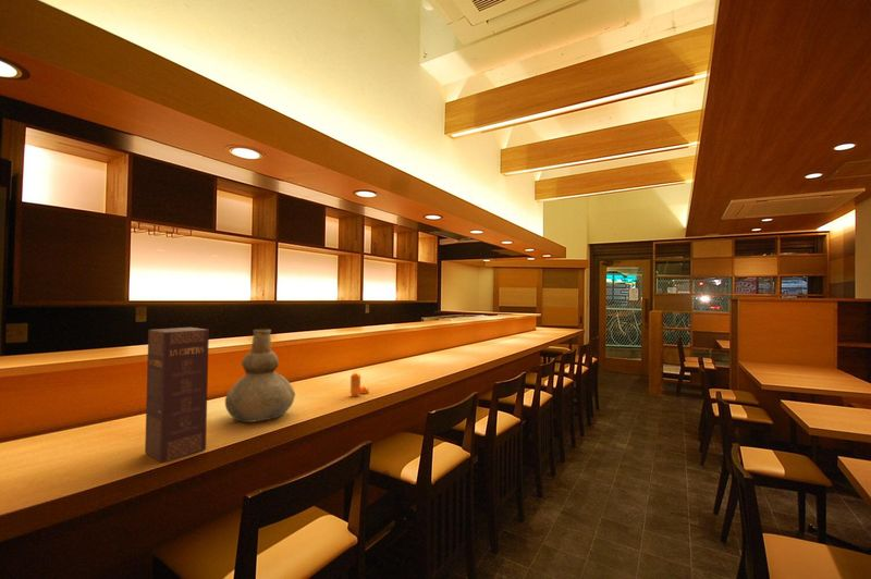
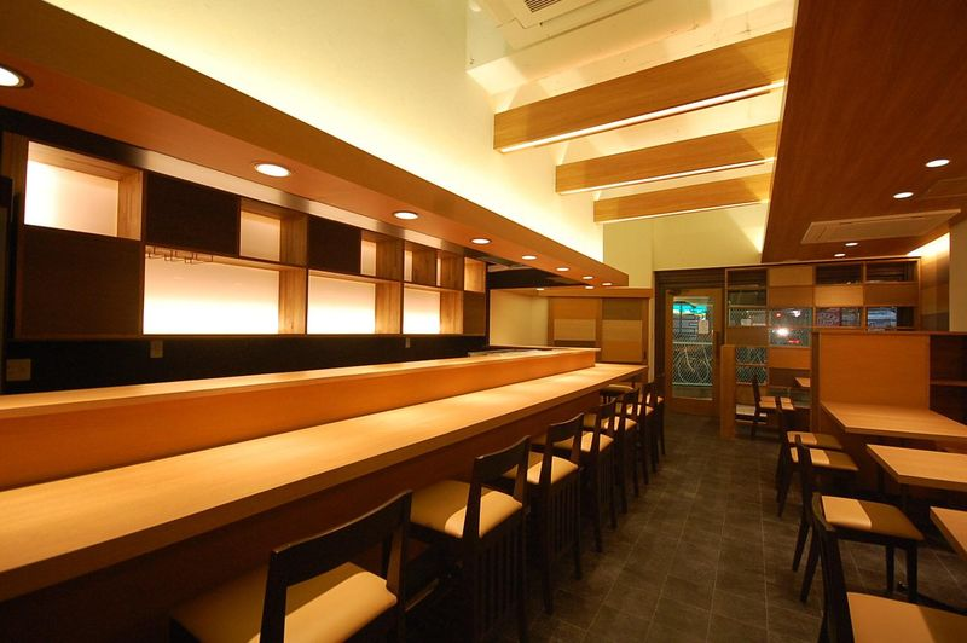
- vase [224,328,296,423]
- wine box [144,327,210,464]
- pepper shaker [349,371,370,397]
